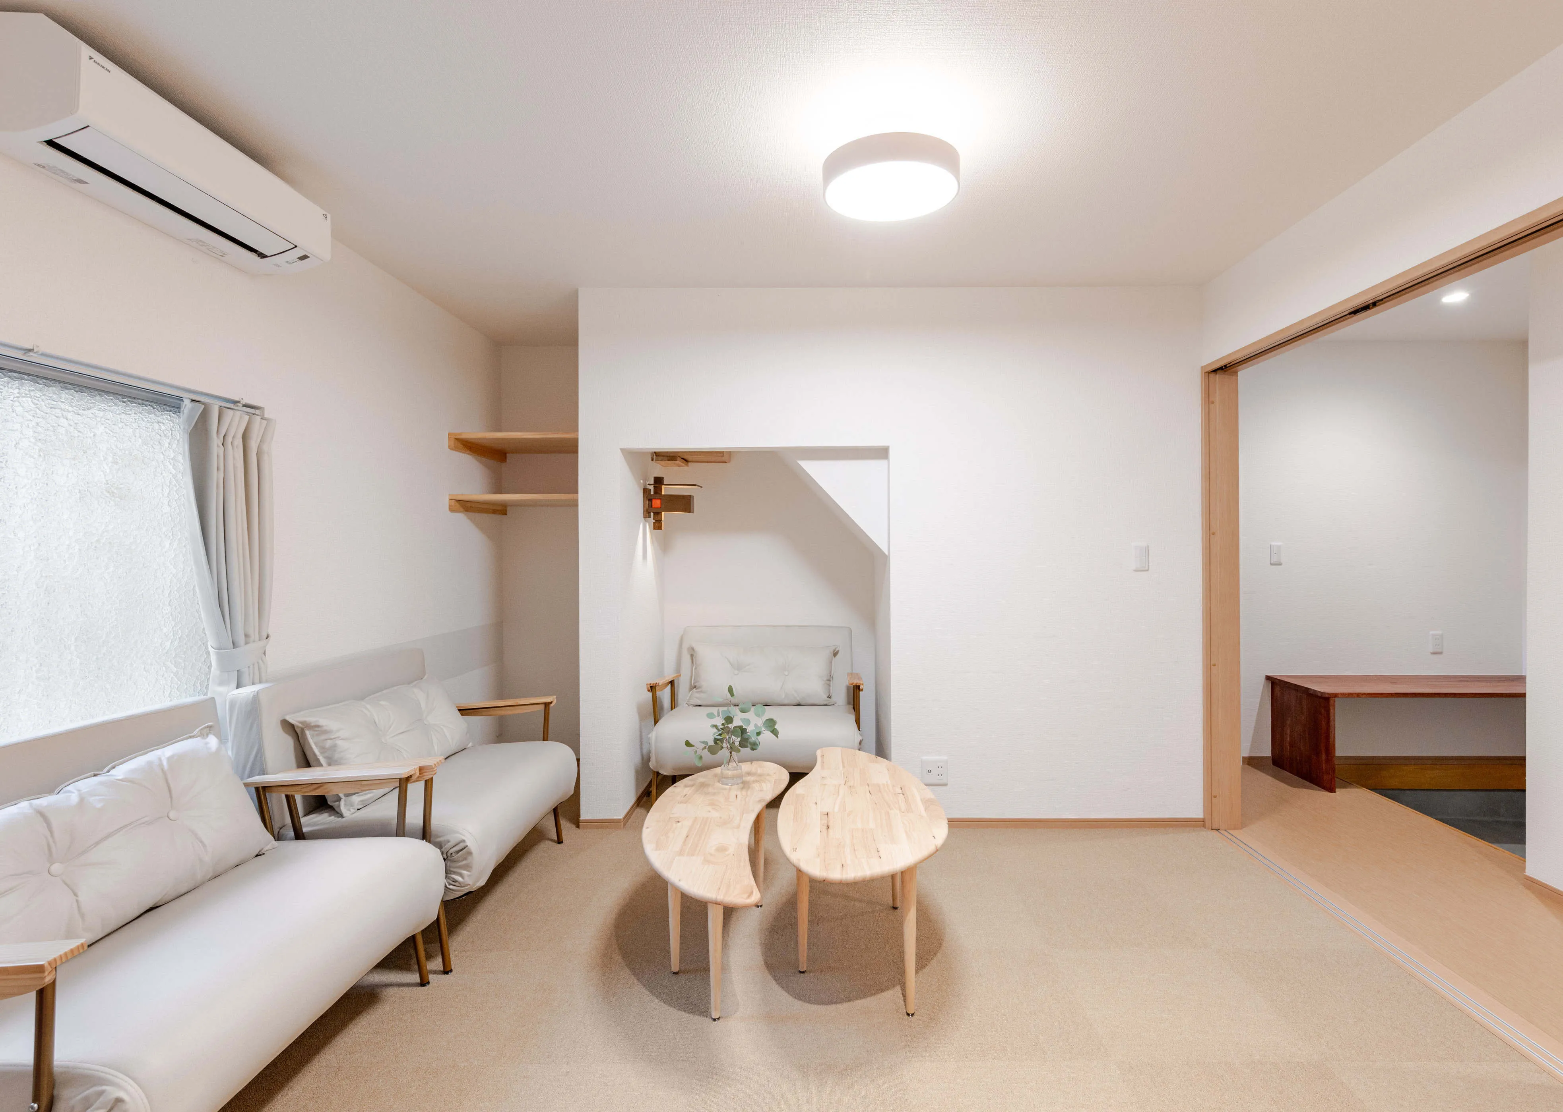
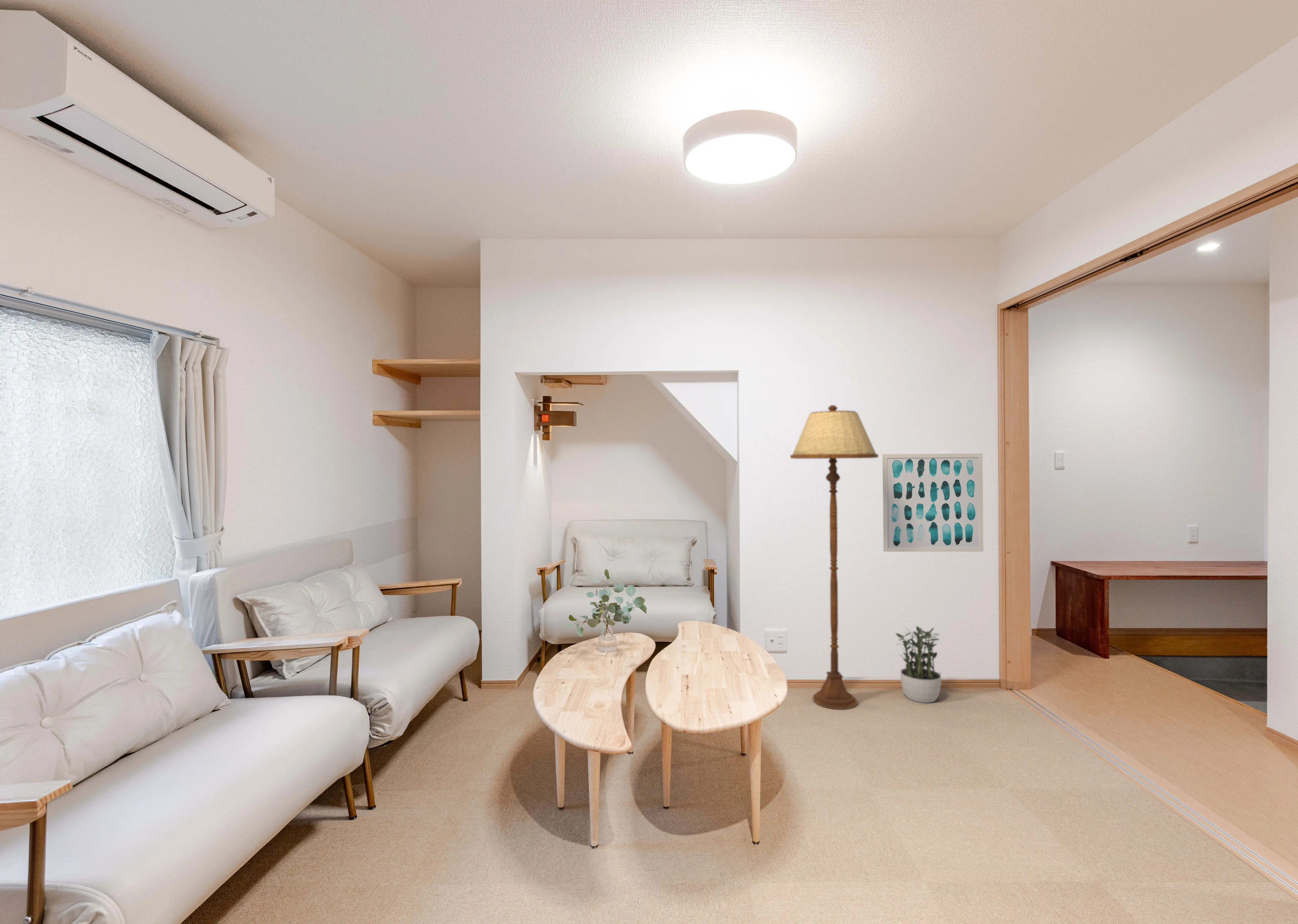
+ wall art [882,453,984,552]
+ floor lamp [790,405,879,710]
+ potted plant [895,626,941,703]
